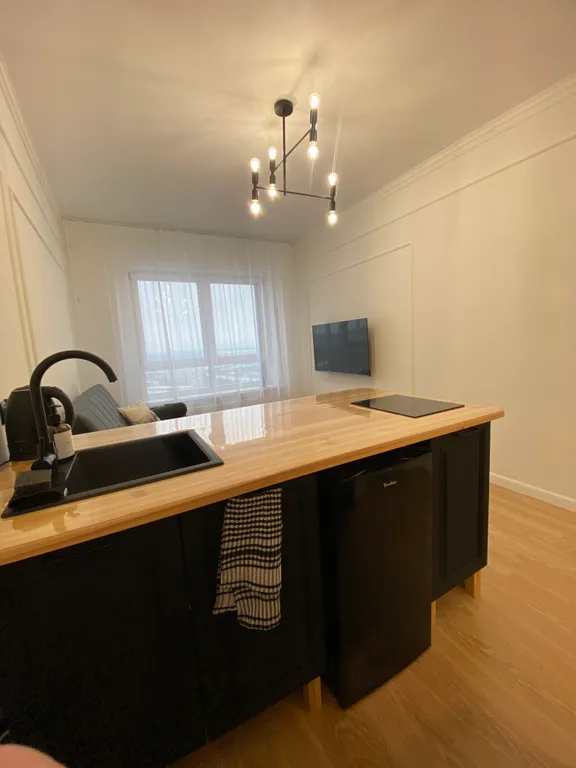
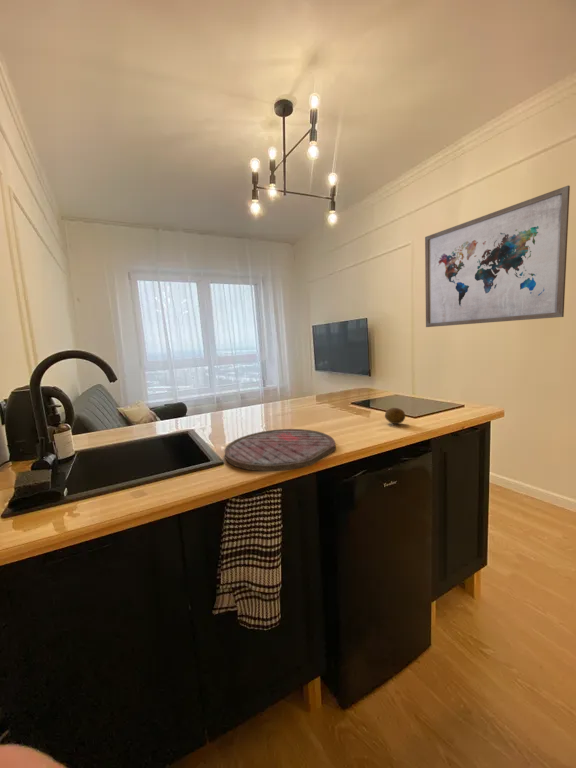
+ fruit [384,407,406,425]
+ cutting board [224,428,336,472]
+ wall art [424,184,571,328]
